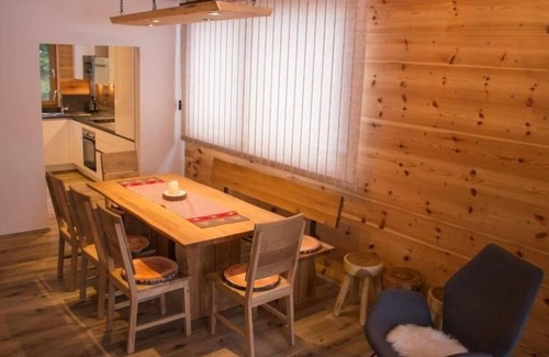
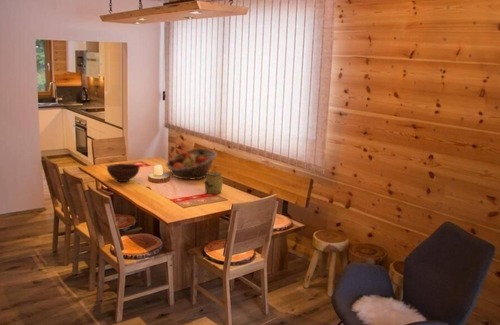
+ jar [204,168,224,195]
+ fruit basket [165,147,218,181]
+ bowl [106,163,140,183]
